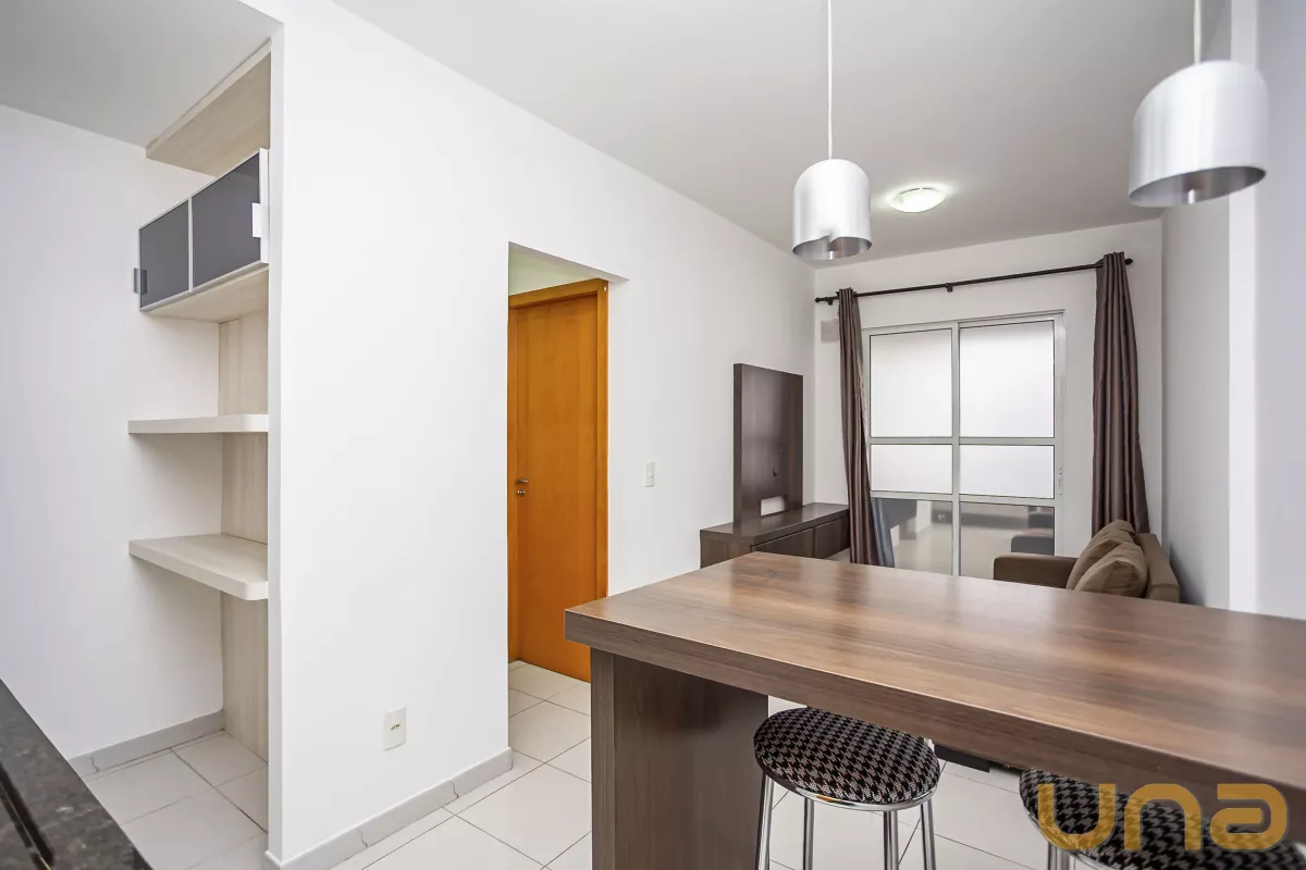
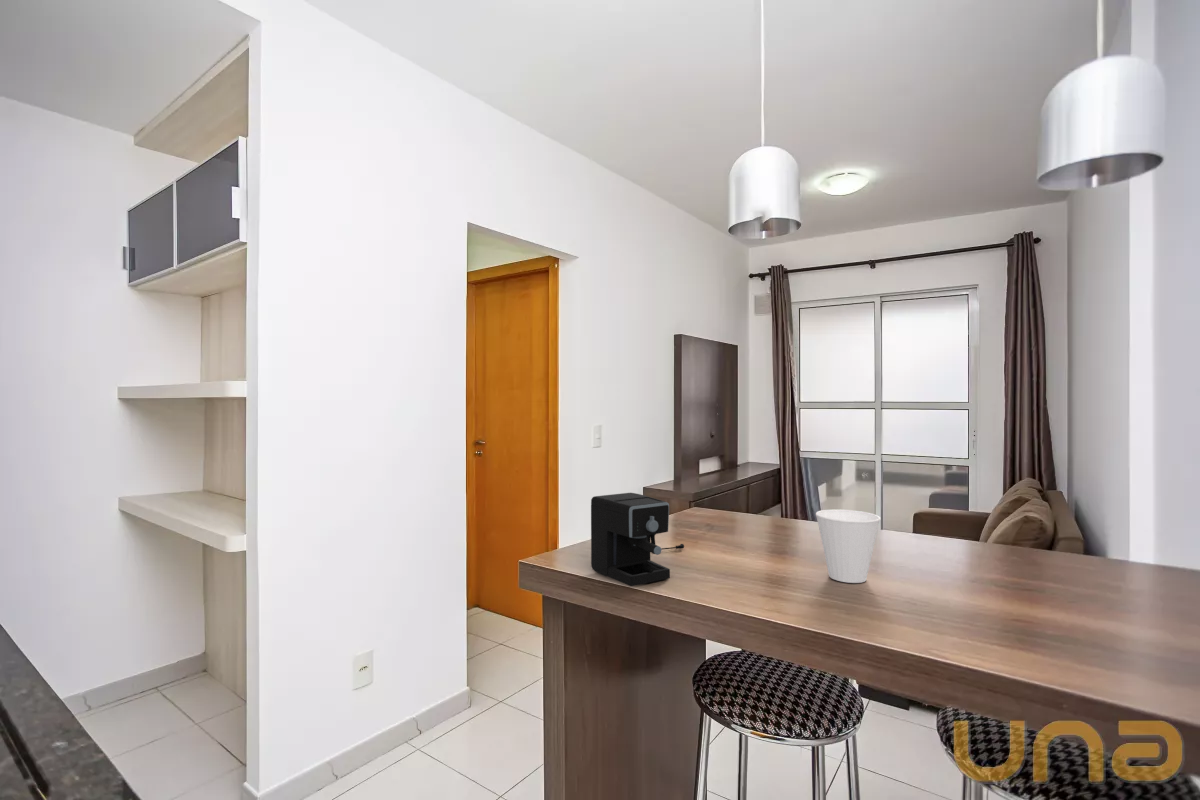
+ coffee maker [590,492,685,587]
+ cup [815,508,882,584]
